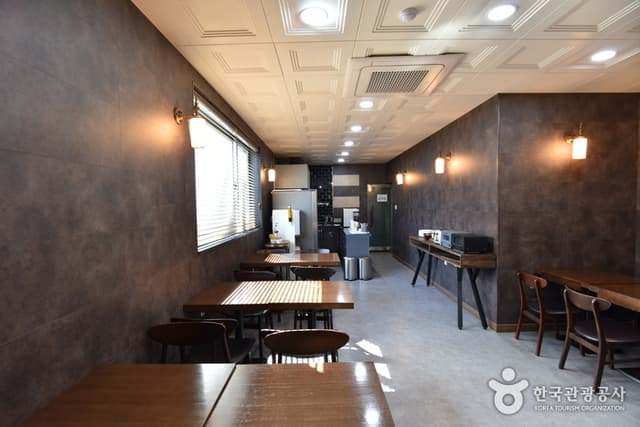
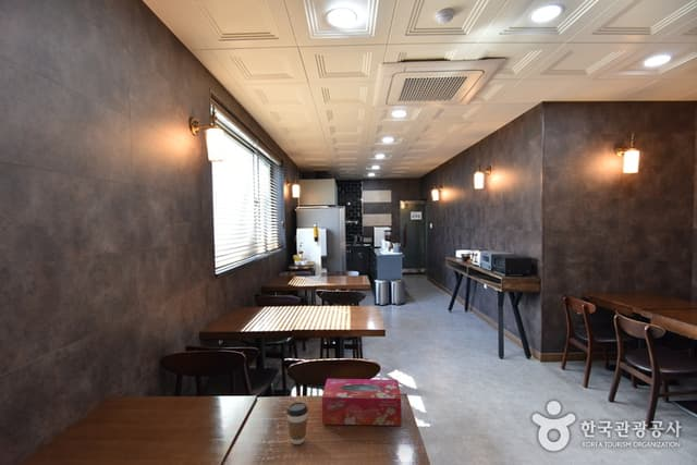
+ tissue box [321,378,403,427]
+ coffee cup [285,401,309,445]
